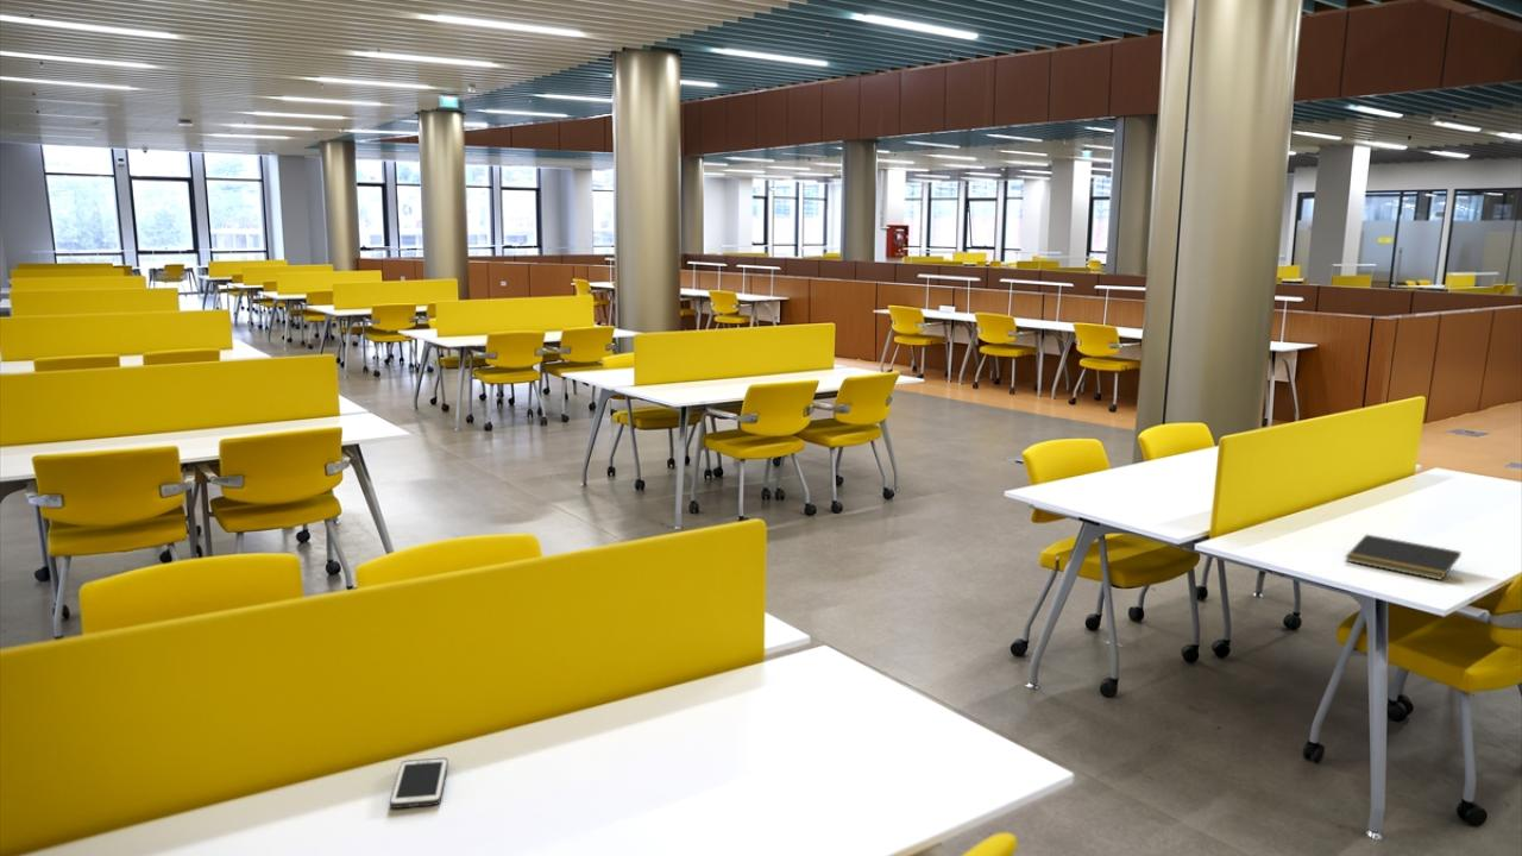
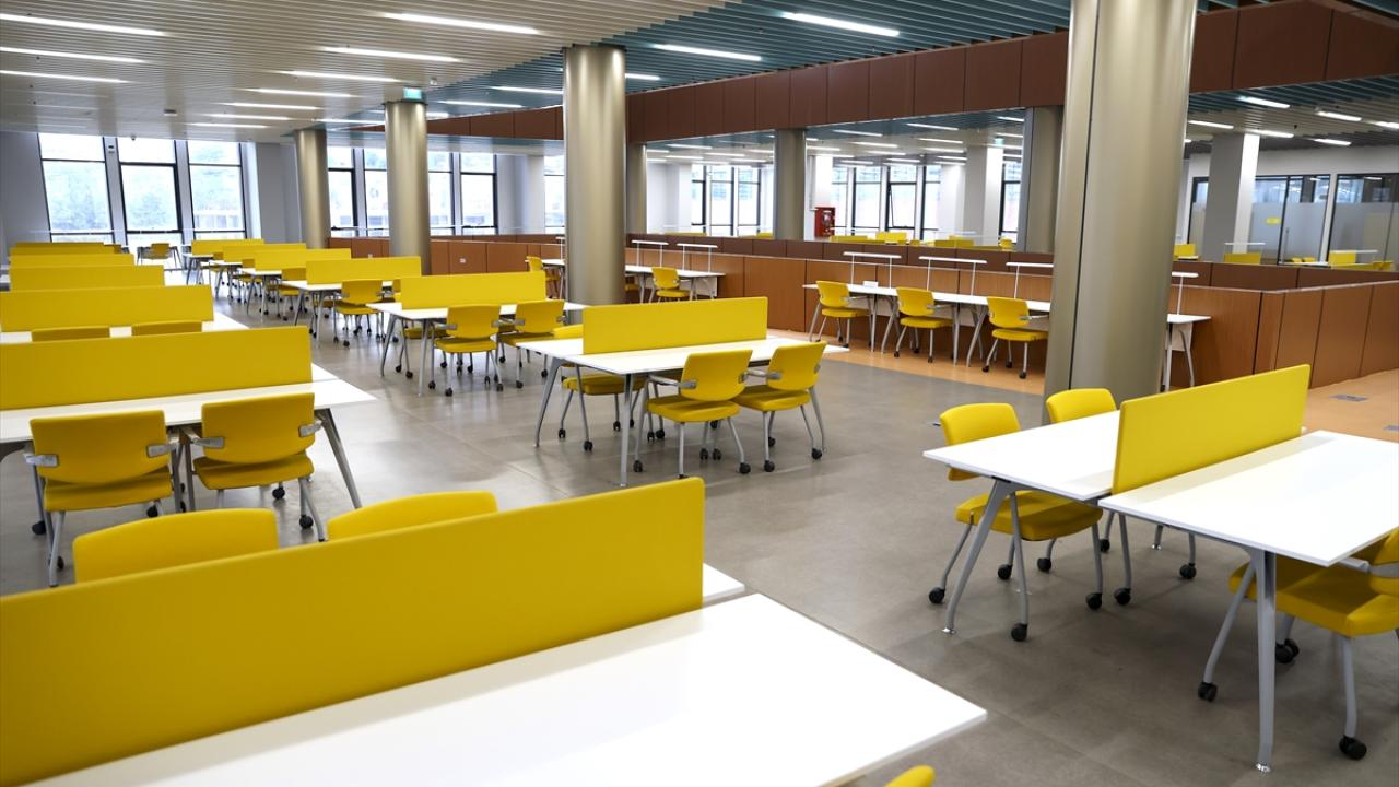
- cell phone [389,756,449,810]
- notepad [1344,534,1461,581]
